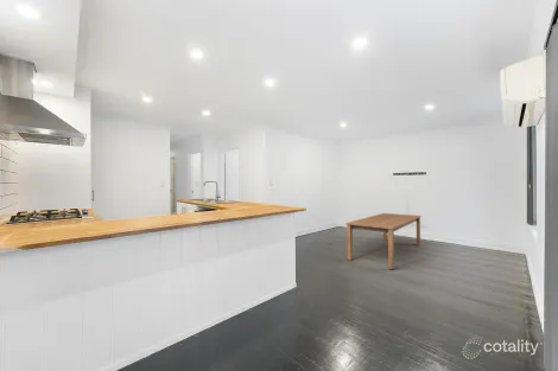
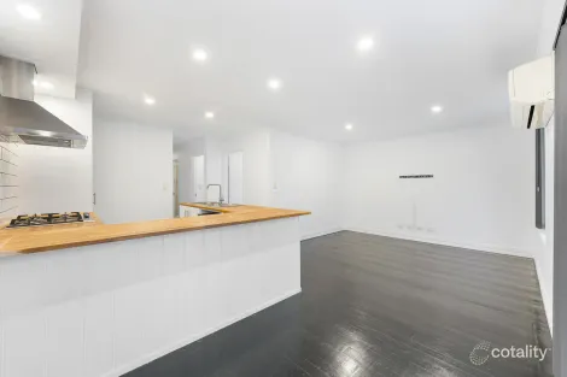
- dining table [344,212,423,270]
